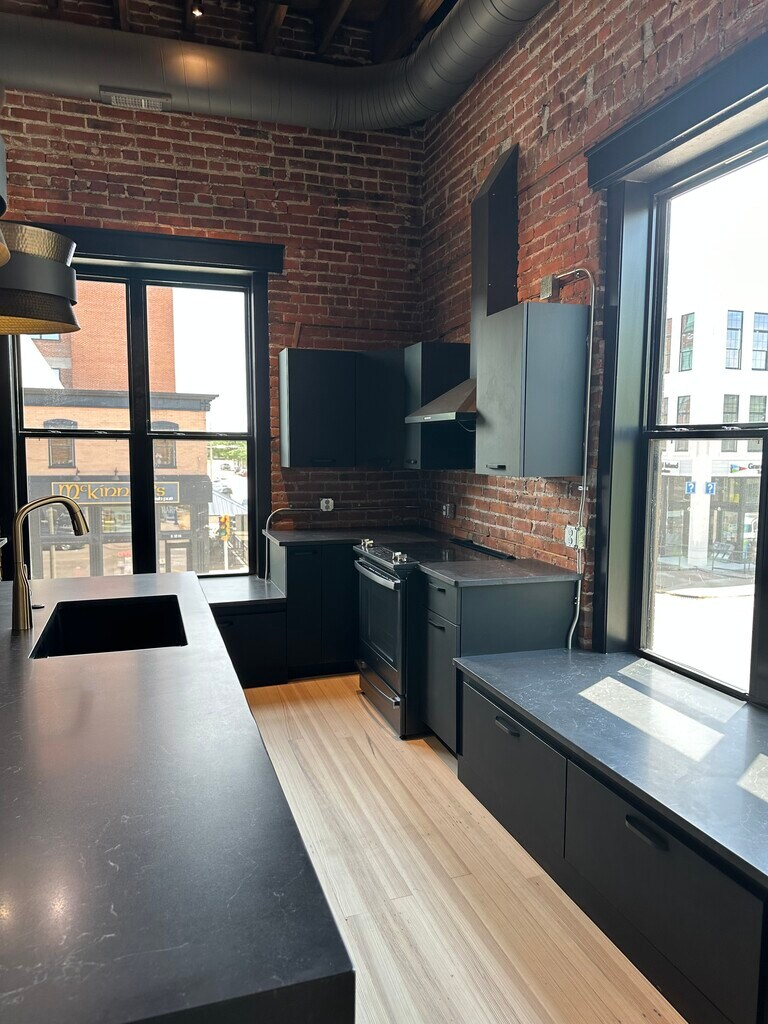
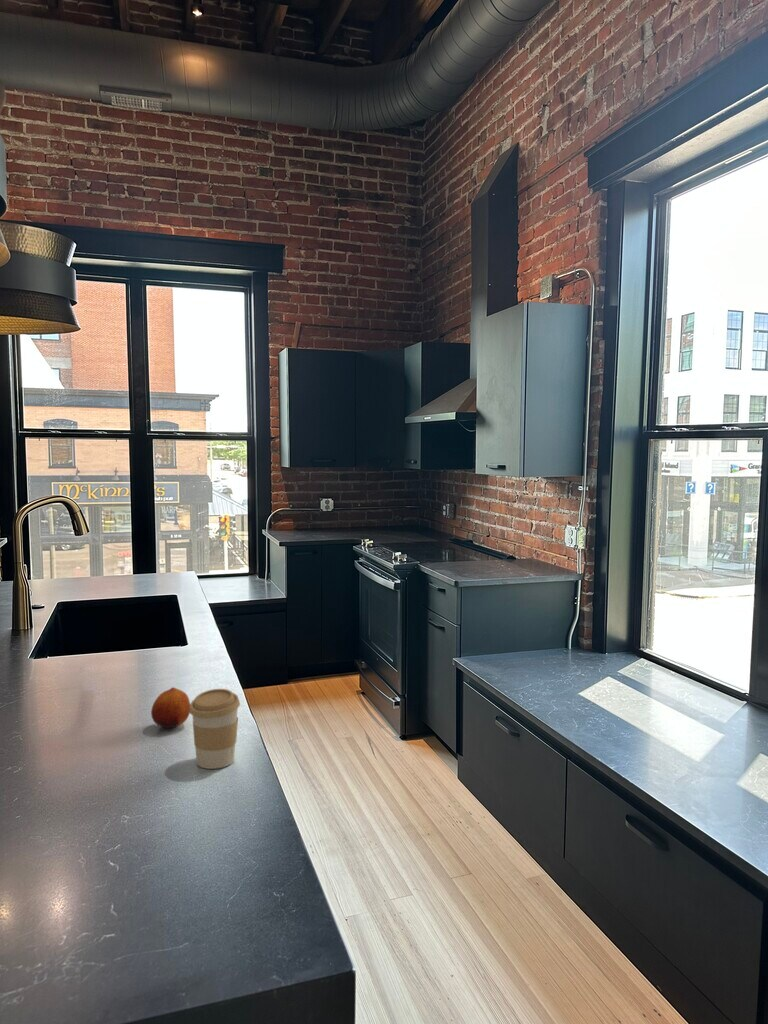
+ fruit [150,686,191,729]
+ coffee cup [189,688,241,770]
